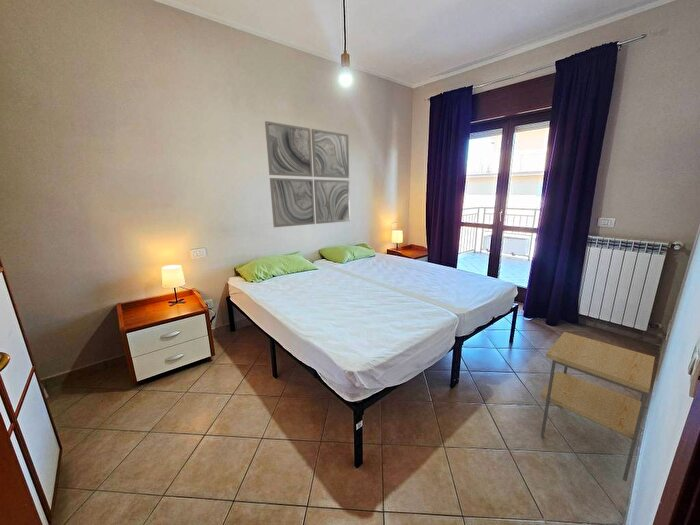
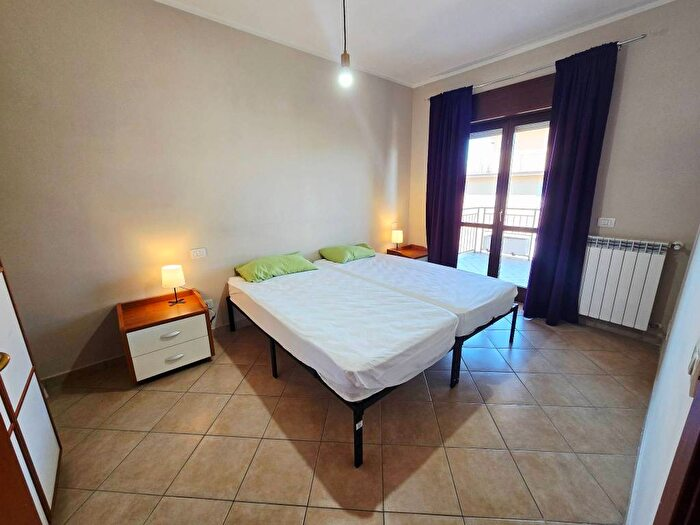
- side table [540,331,656,482]
- wall art [264,120,351,228]
